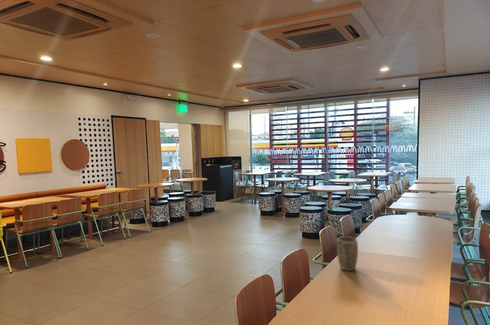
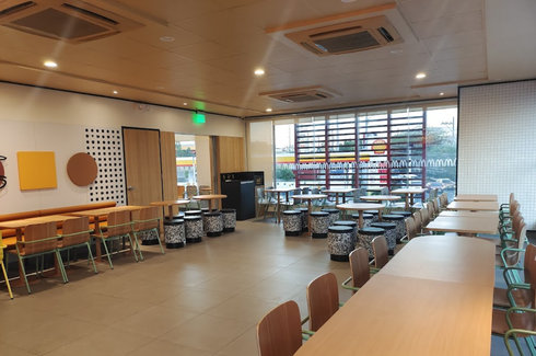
- plant pot [336,235,359,272]
